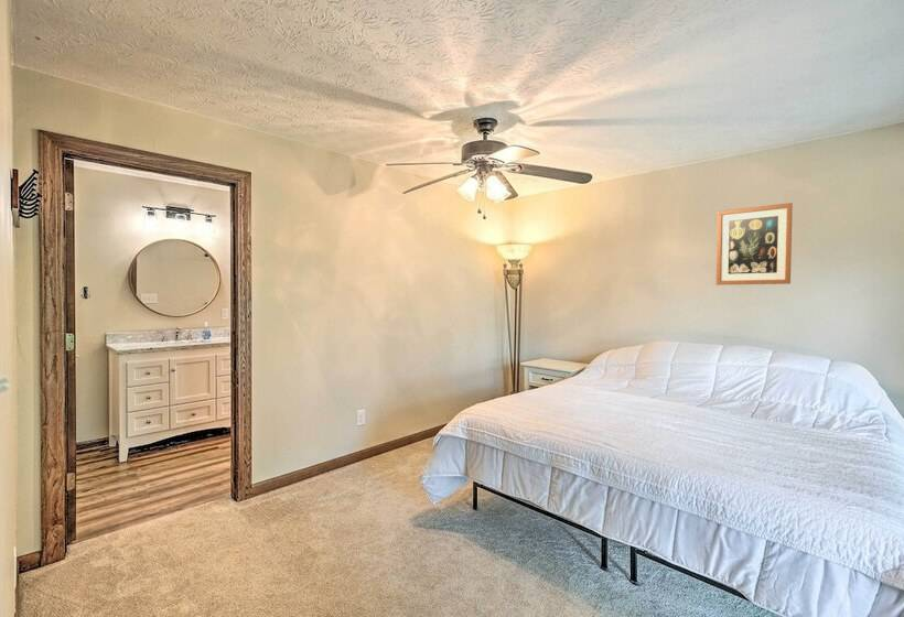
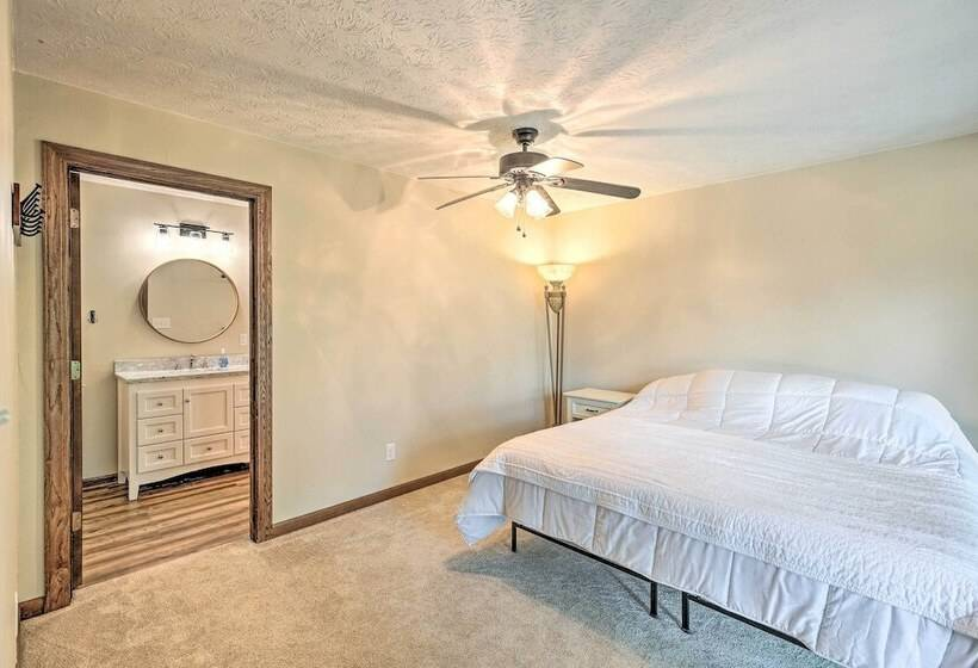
- wall art [715,202,794,286]
